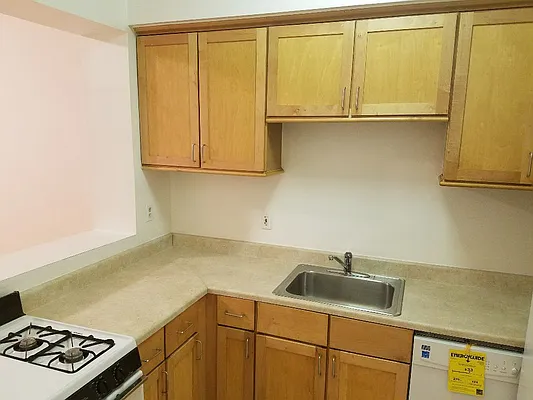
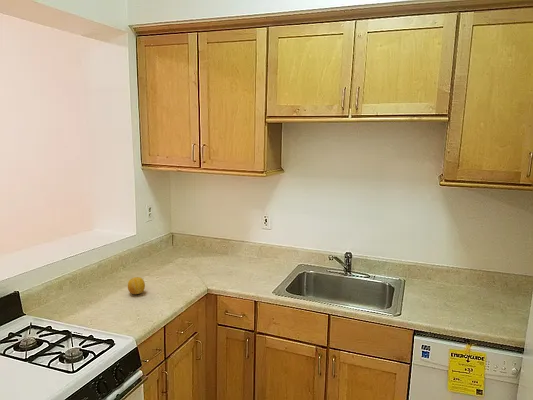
+ fruit [127,276,146,295]
